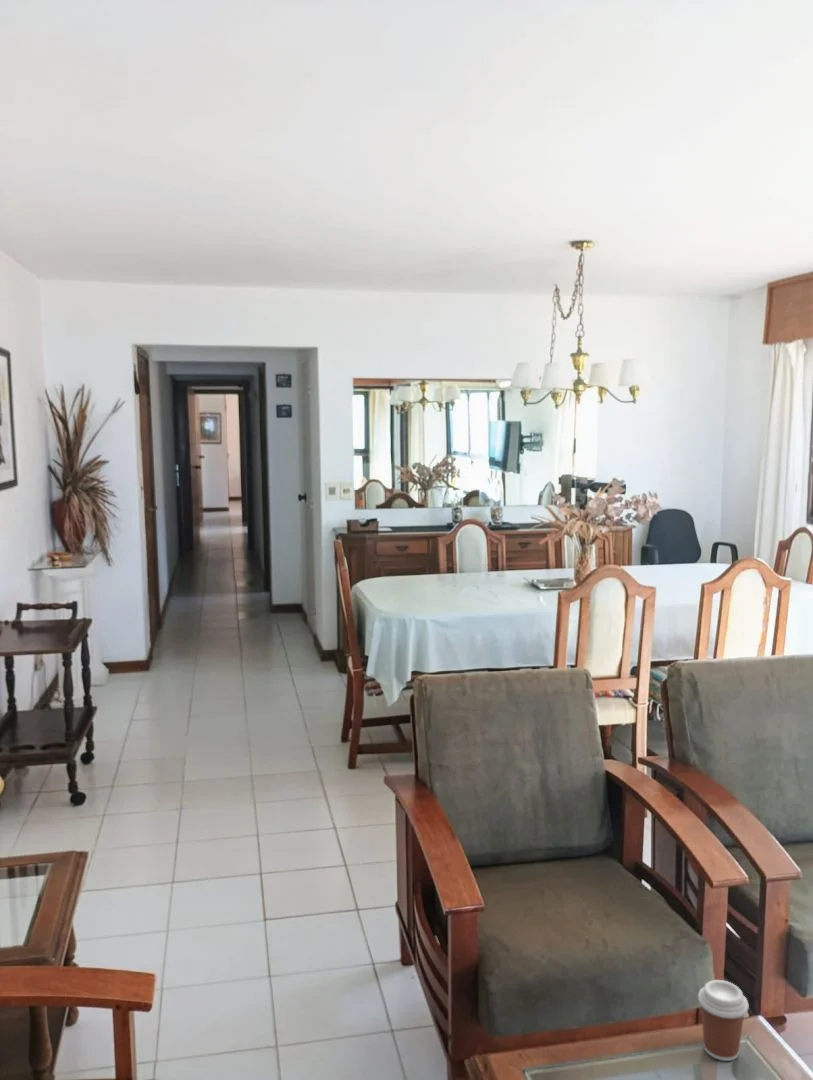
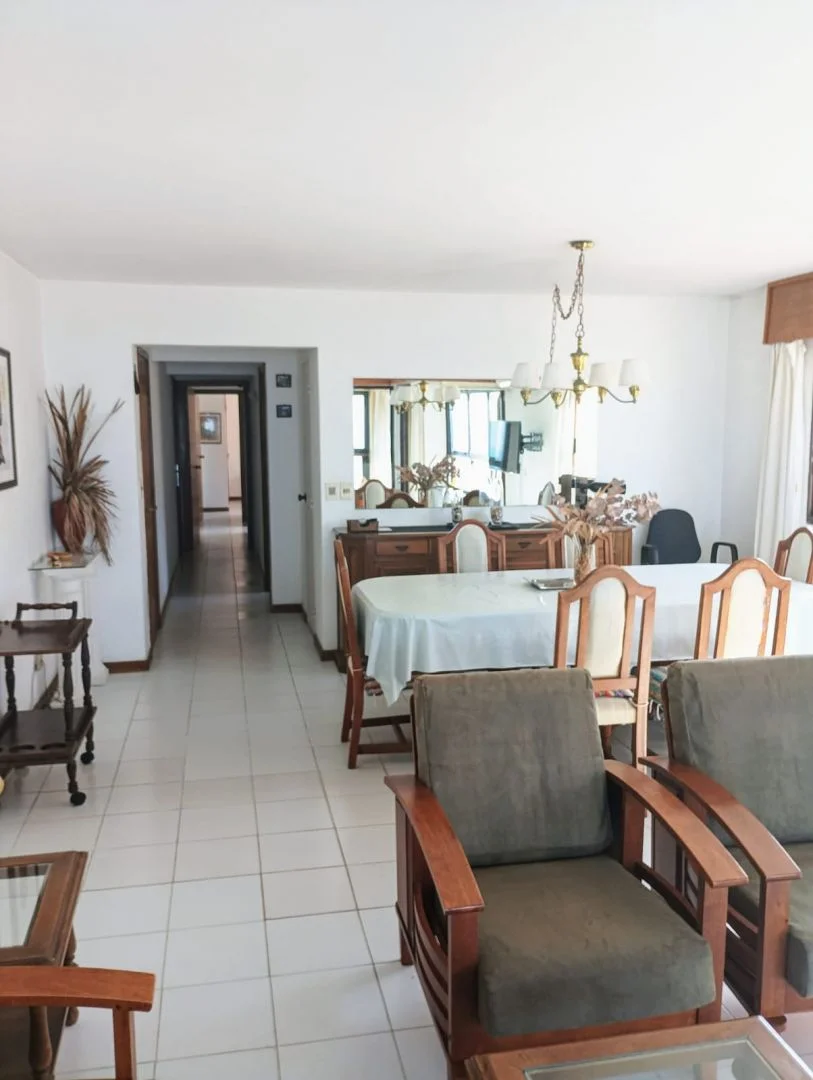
- coffee cup [697,979,750,1062]
